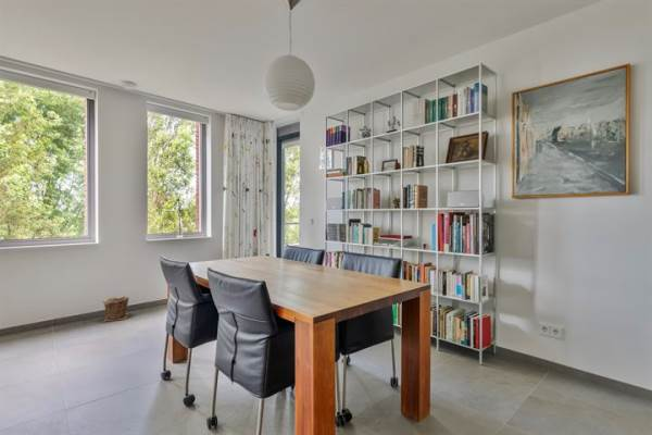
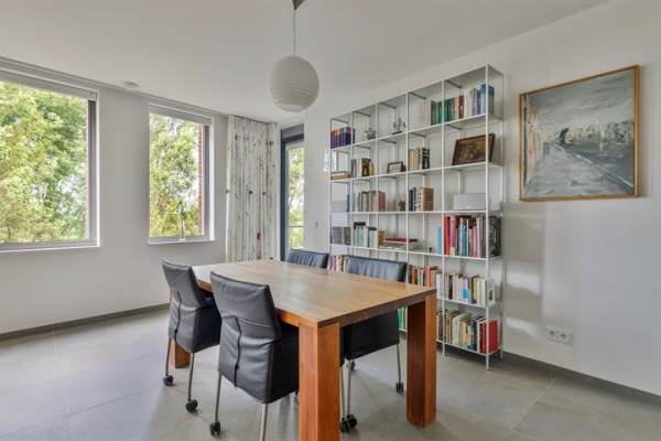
- plant pot [102,295,130,323]
